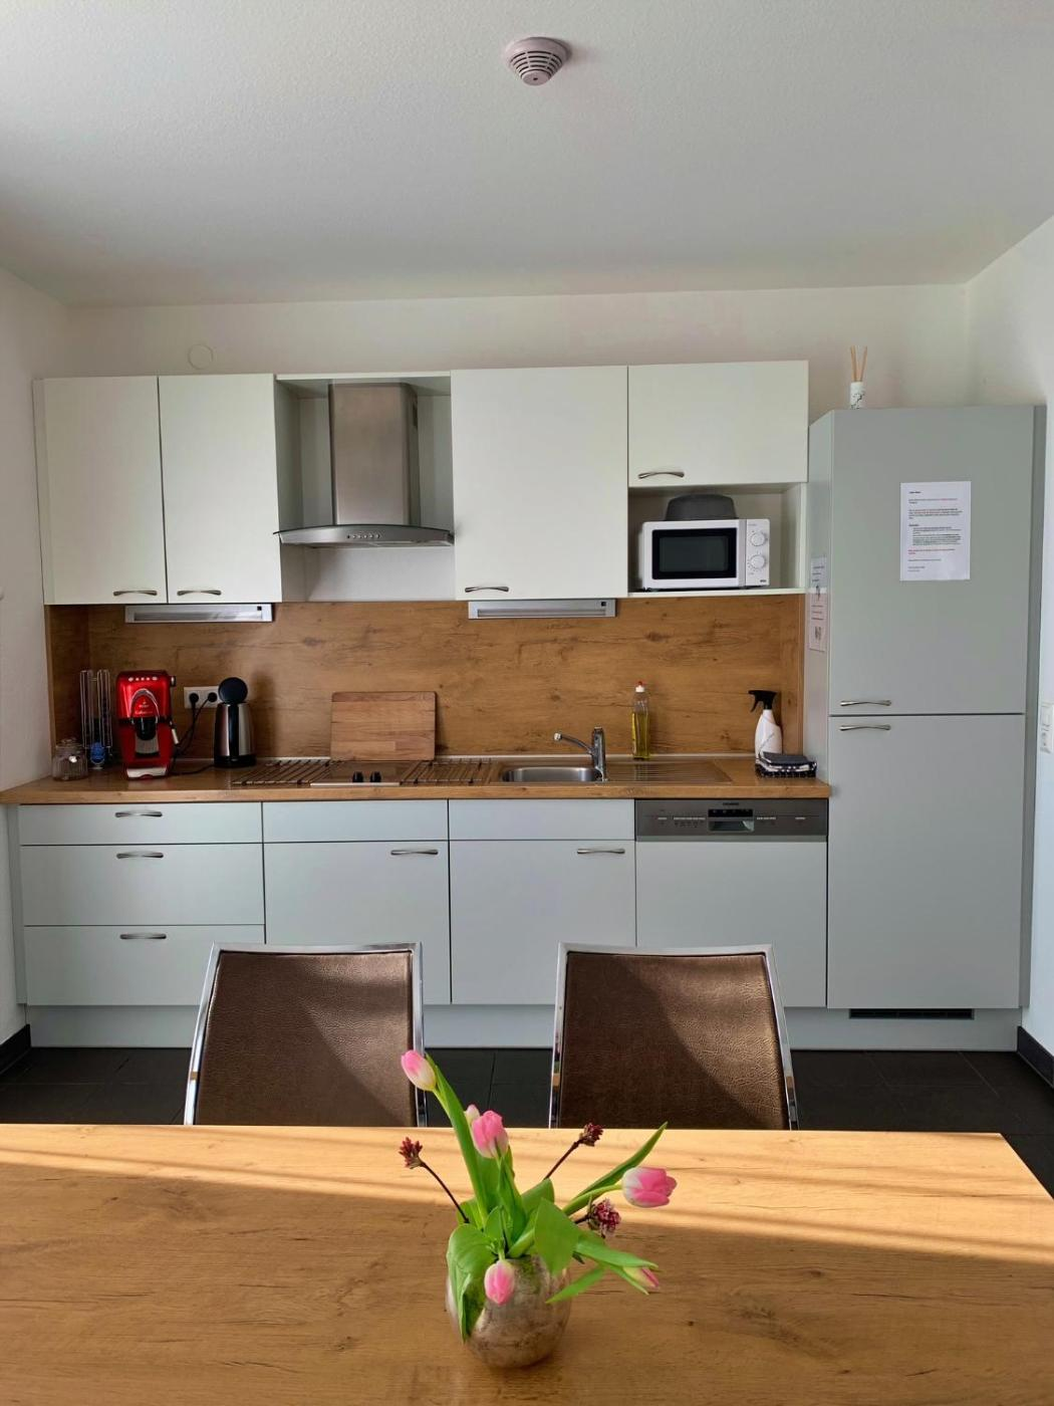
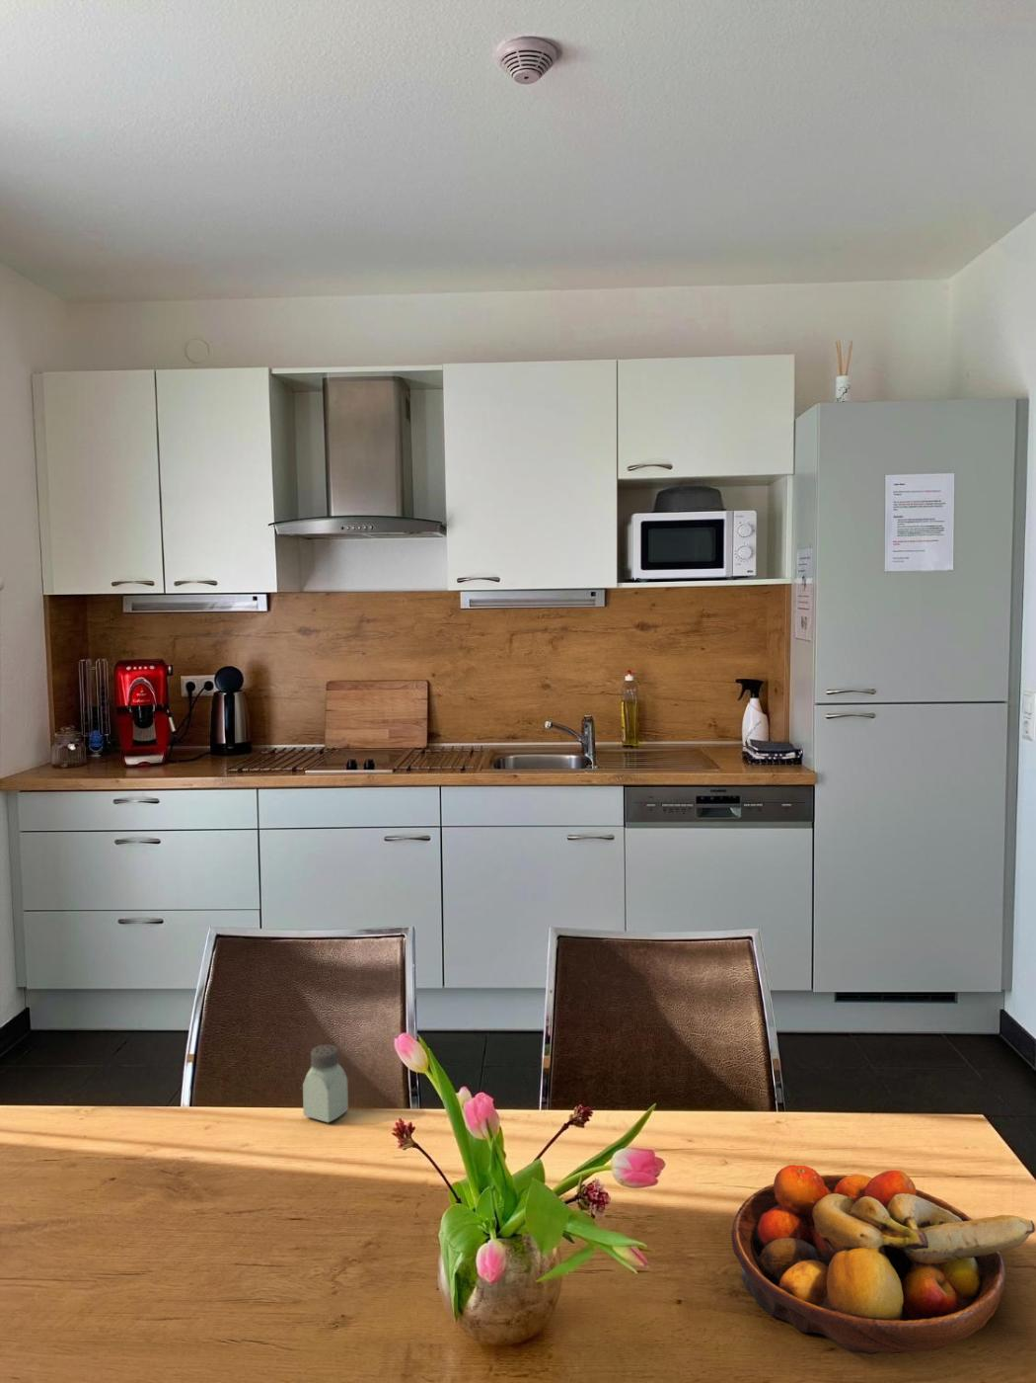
+ saltshaker [301,1044,349,1123]
+ fruit bowl [730,1164,1036,1356]
